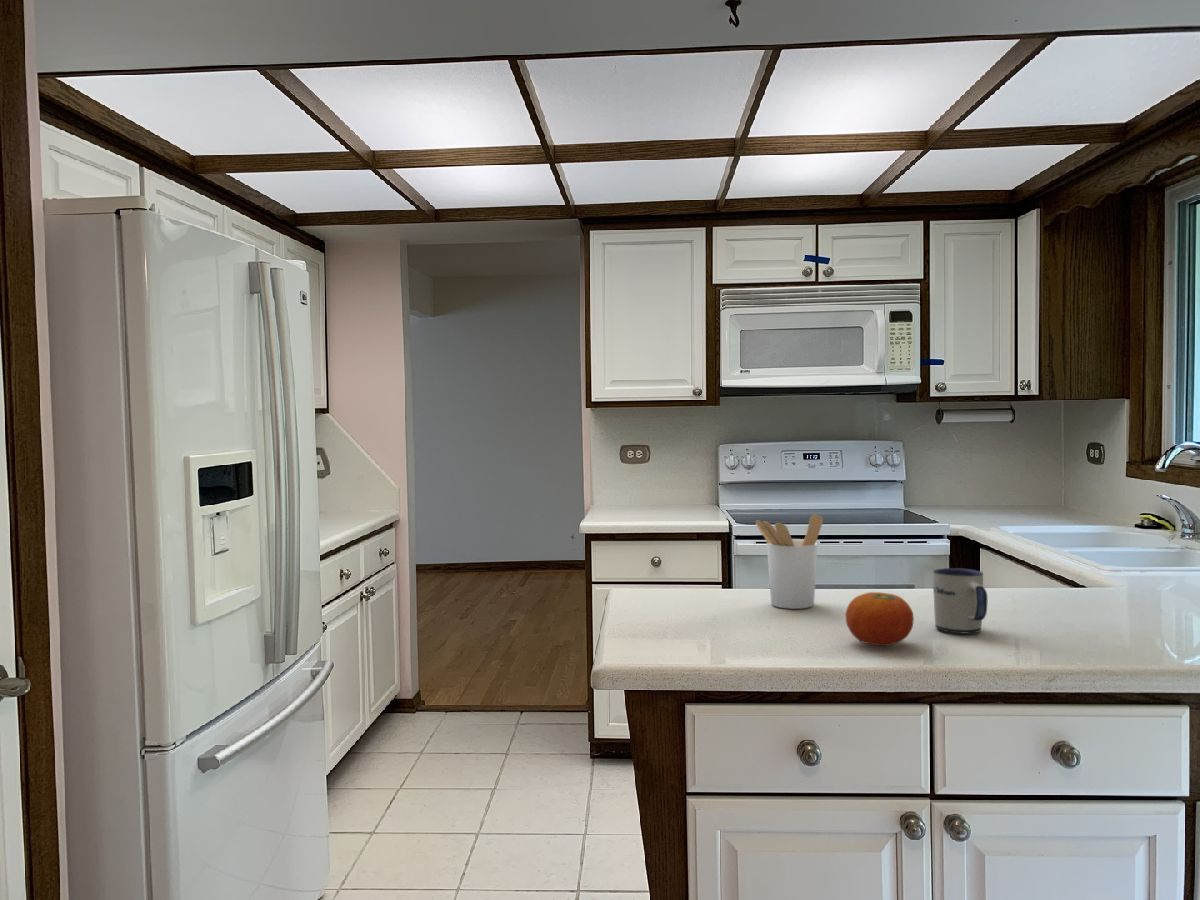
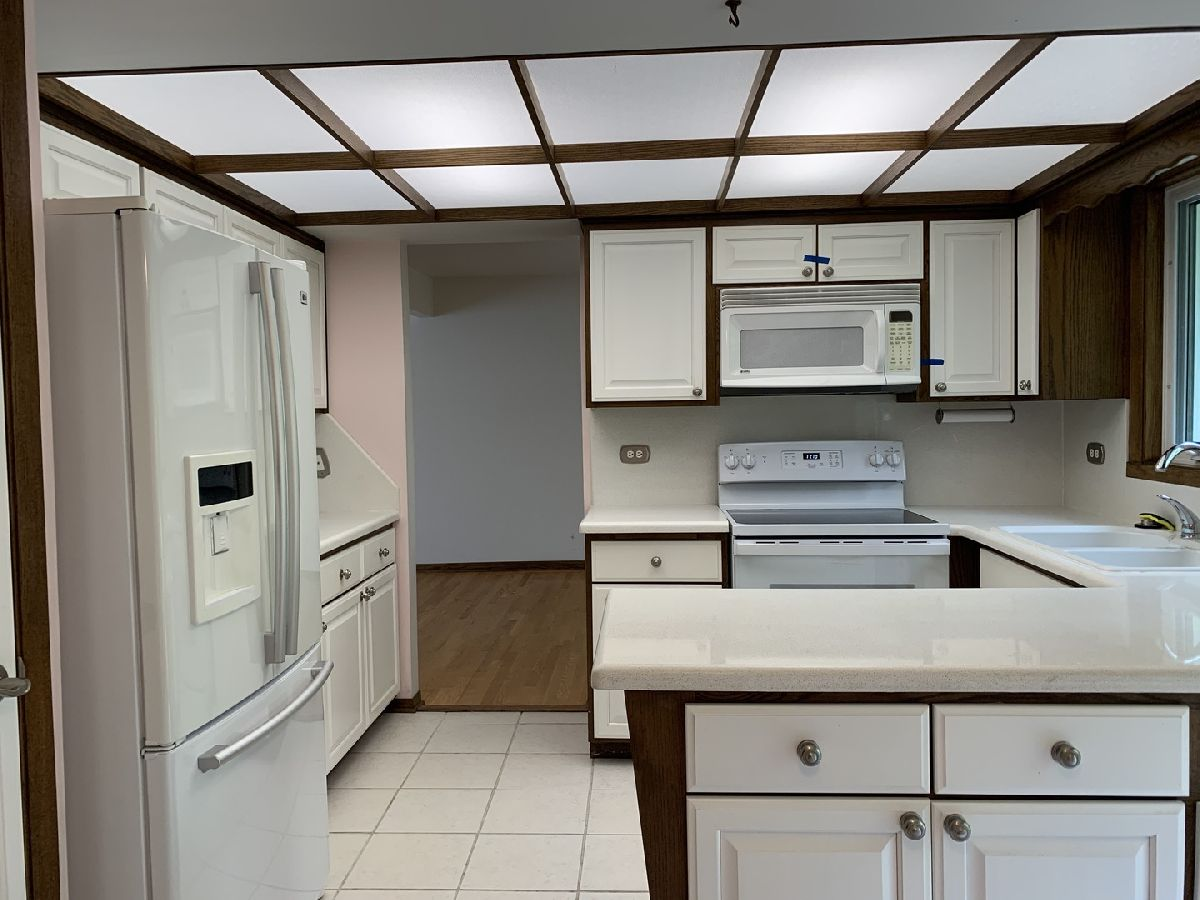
- mug [932,567,989,634]
- utensil holder [755,513,824,610]
- fruit [845,591,915,647]
